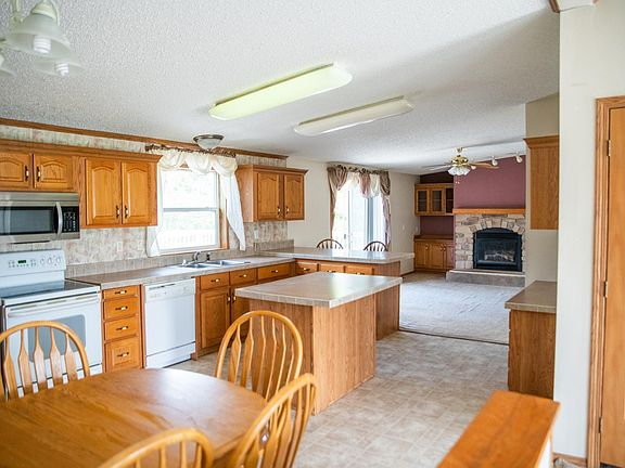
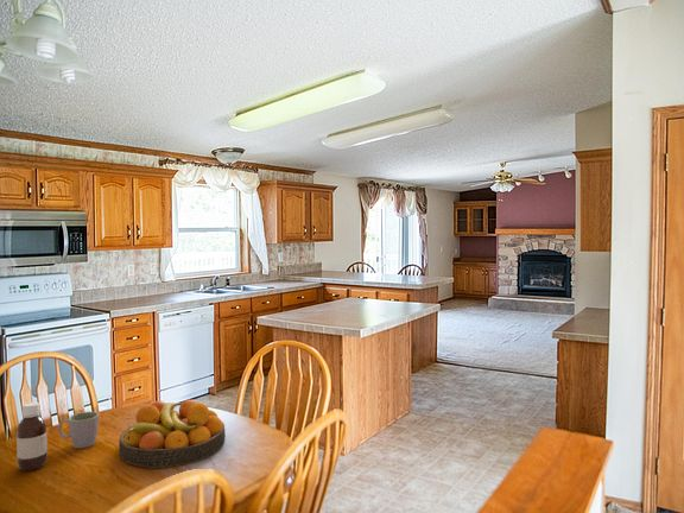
+ fruit bowl [118,399,227,469]
+ mug [57,411,100,449]
+ bottle [15,401,49,471]
